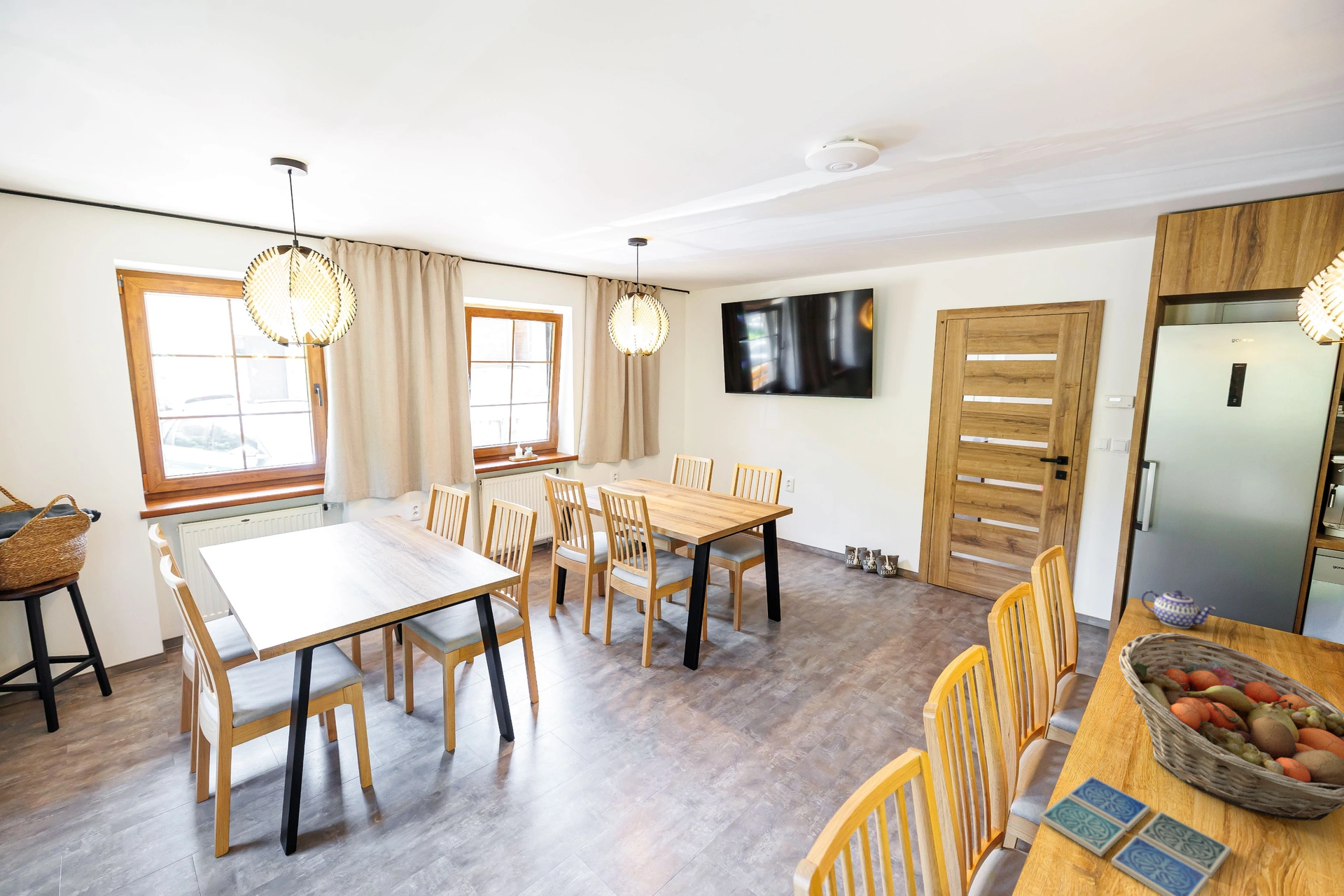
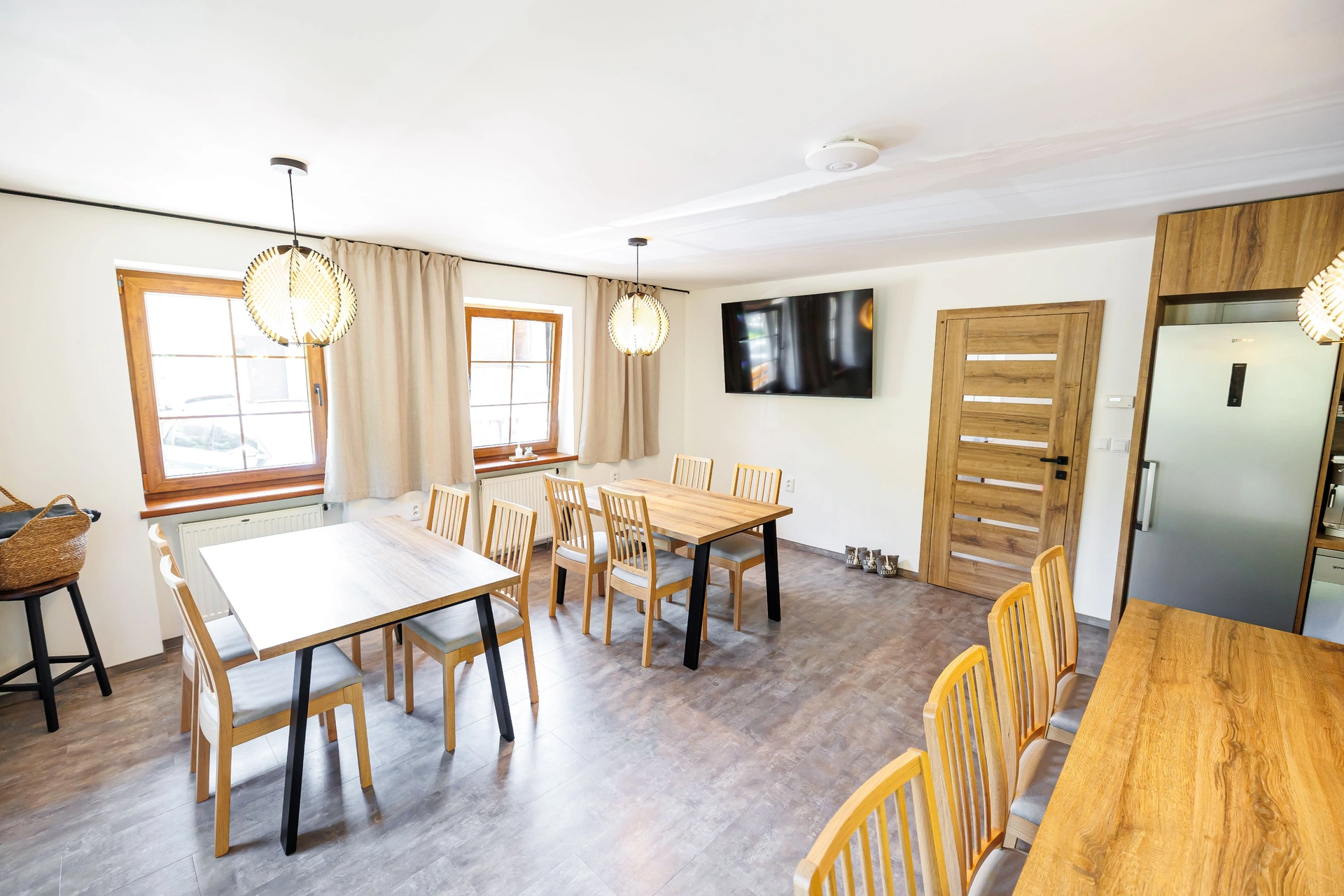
- fruit basket [1118,632,1344,821]
- teapot [1141,589,1217,629]
- drink coaster [1039,775,1232,896]
